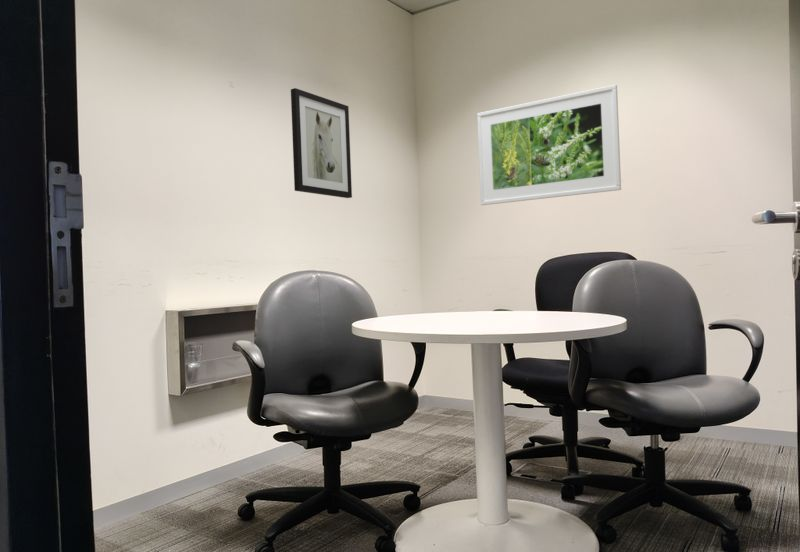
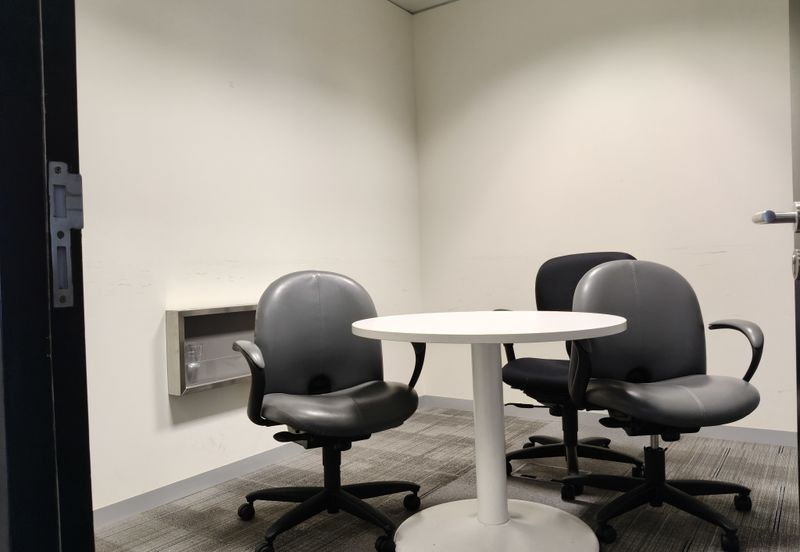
- wall art [290,87,353,199]
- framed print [476,84,622,206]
